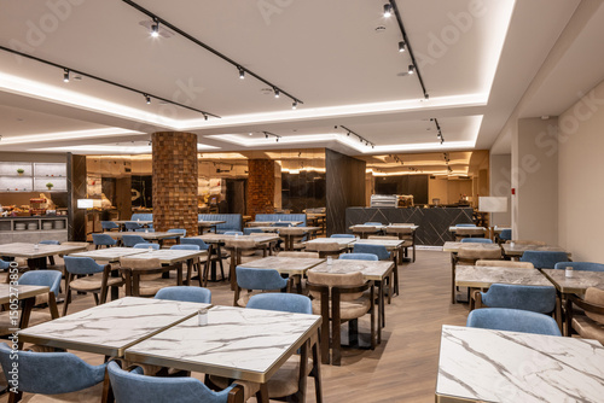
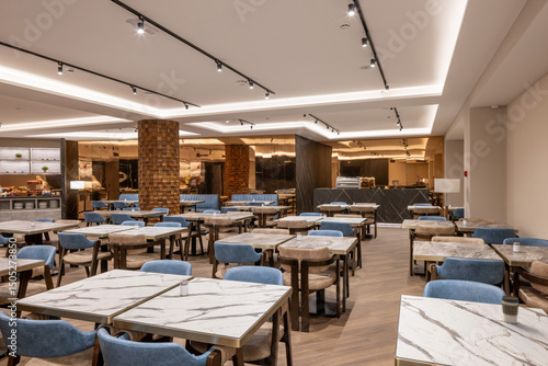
+ coffee cup [500,295,521,324]
